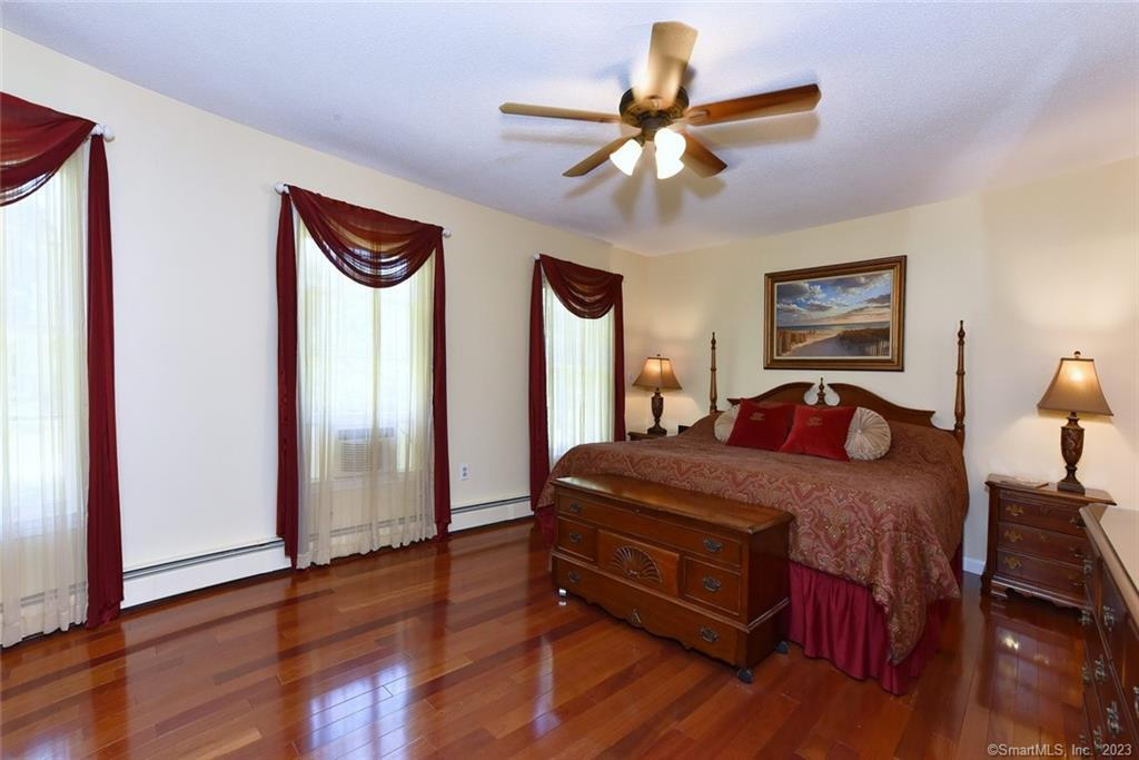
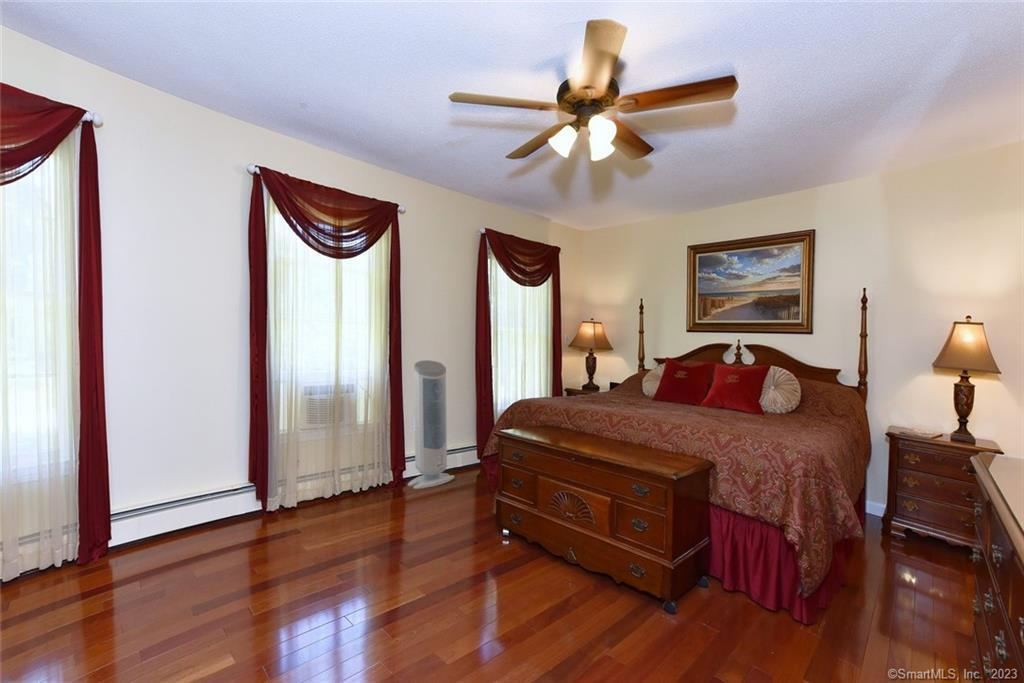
+ air purifier [406,359,456,490]
